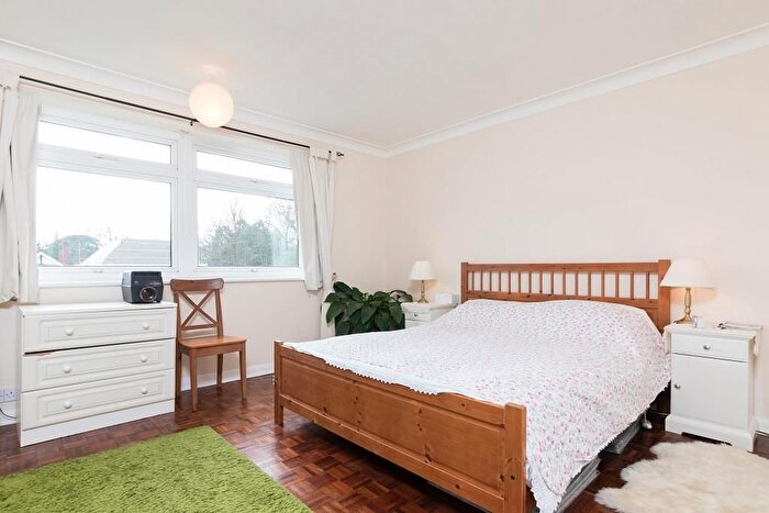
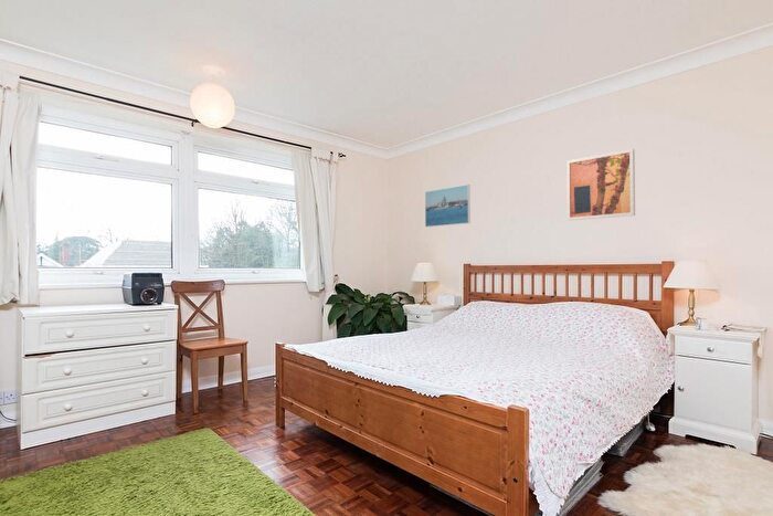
+ wall art [565,148,636,222]
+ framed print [424,183,472,228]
